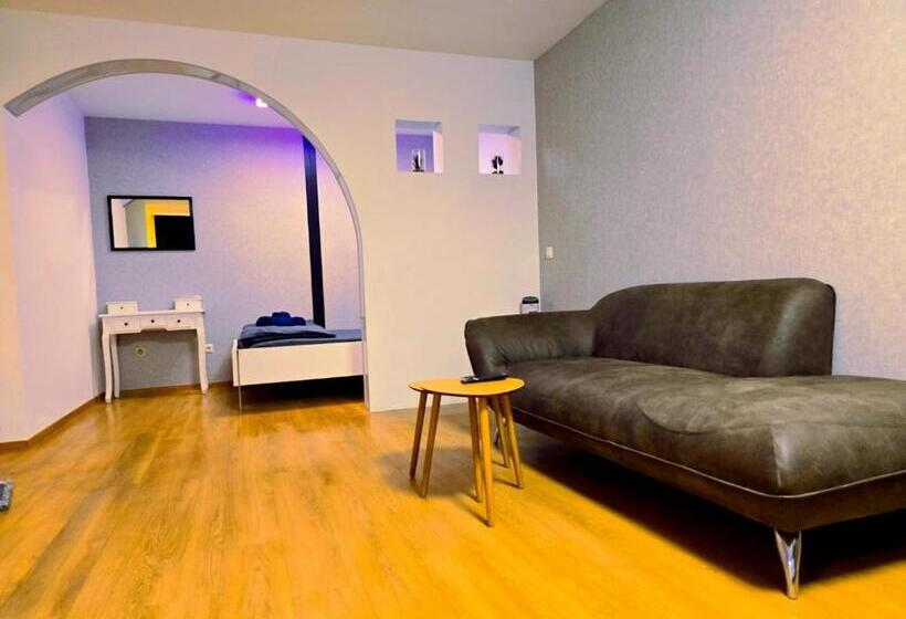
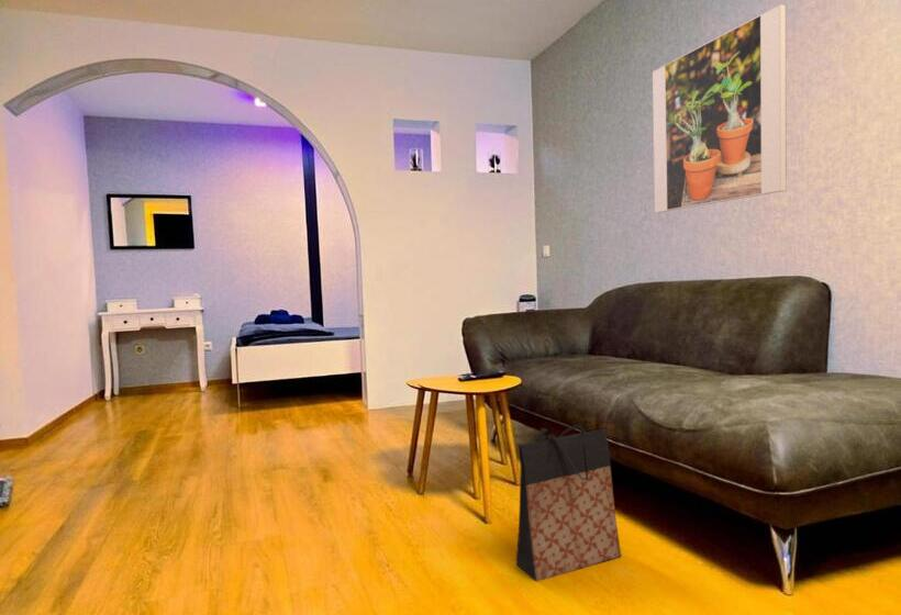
+ bag [515,423,622,583]
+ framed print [652,3,788,214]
